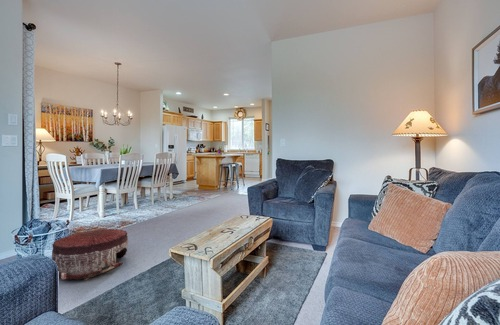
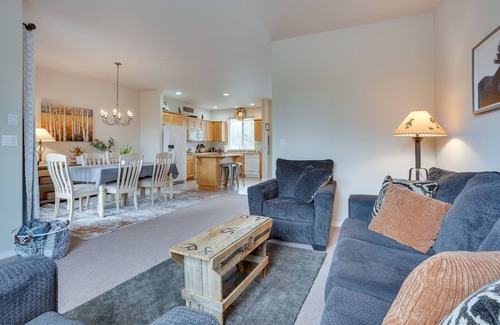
- pouf [51,228,129,281]
